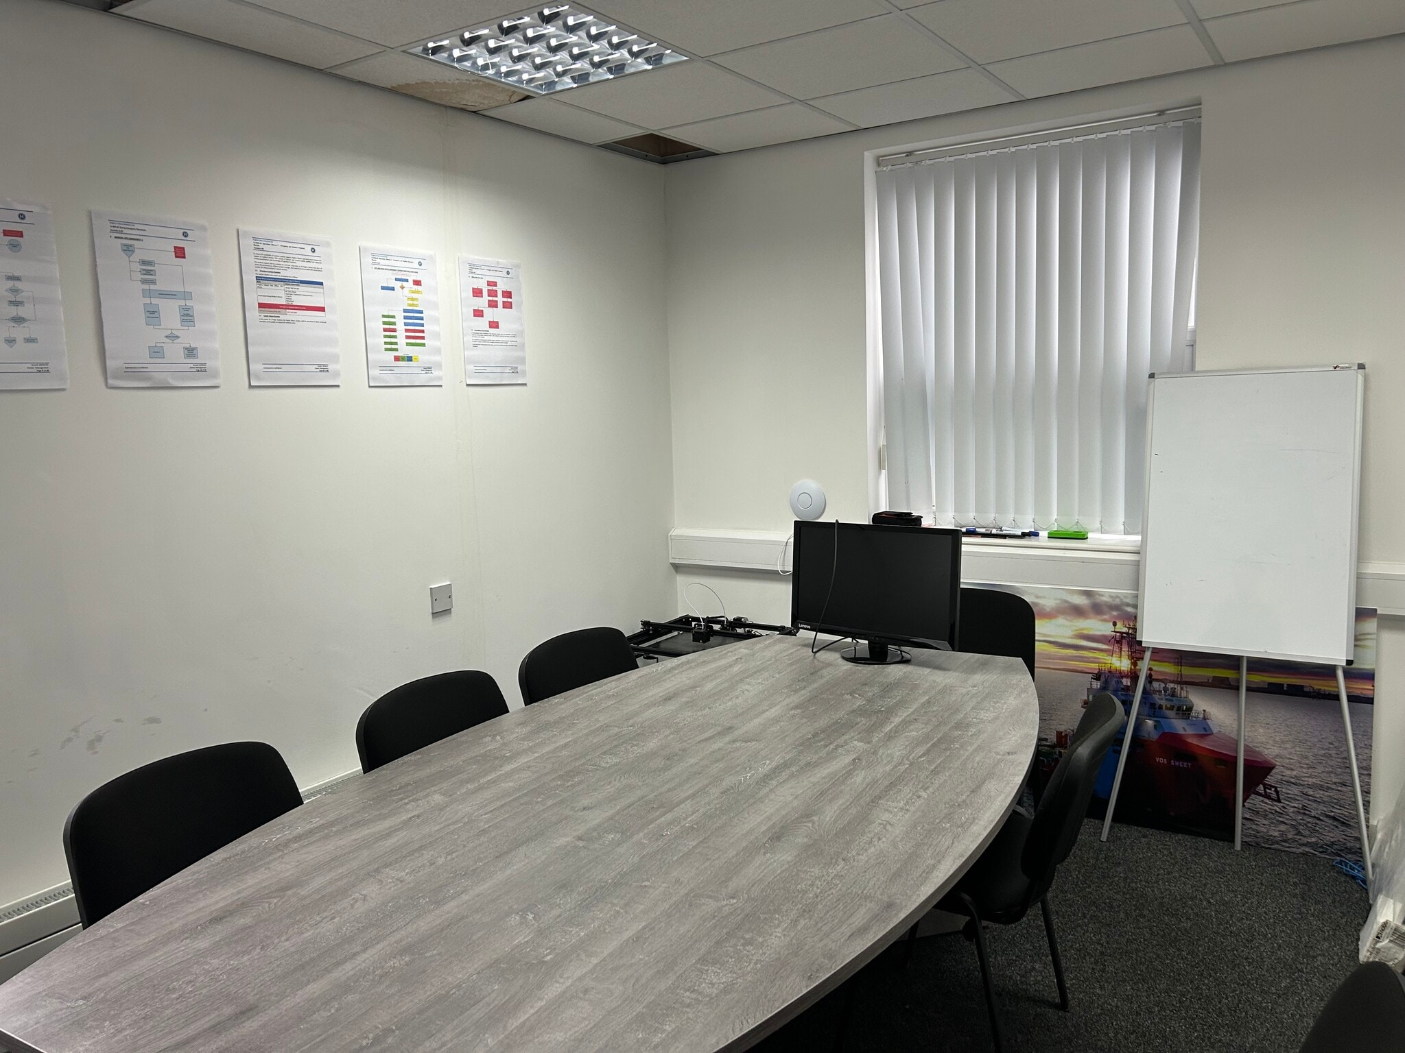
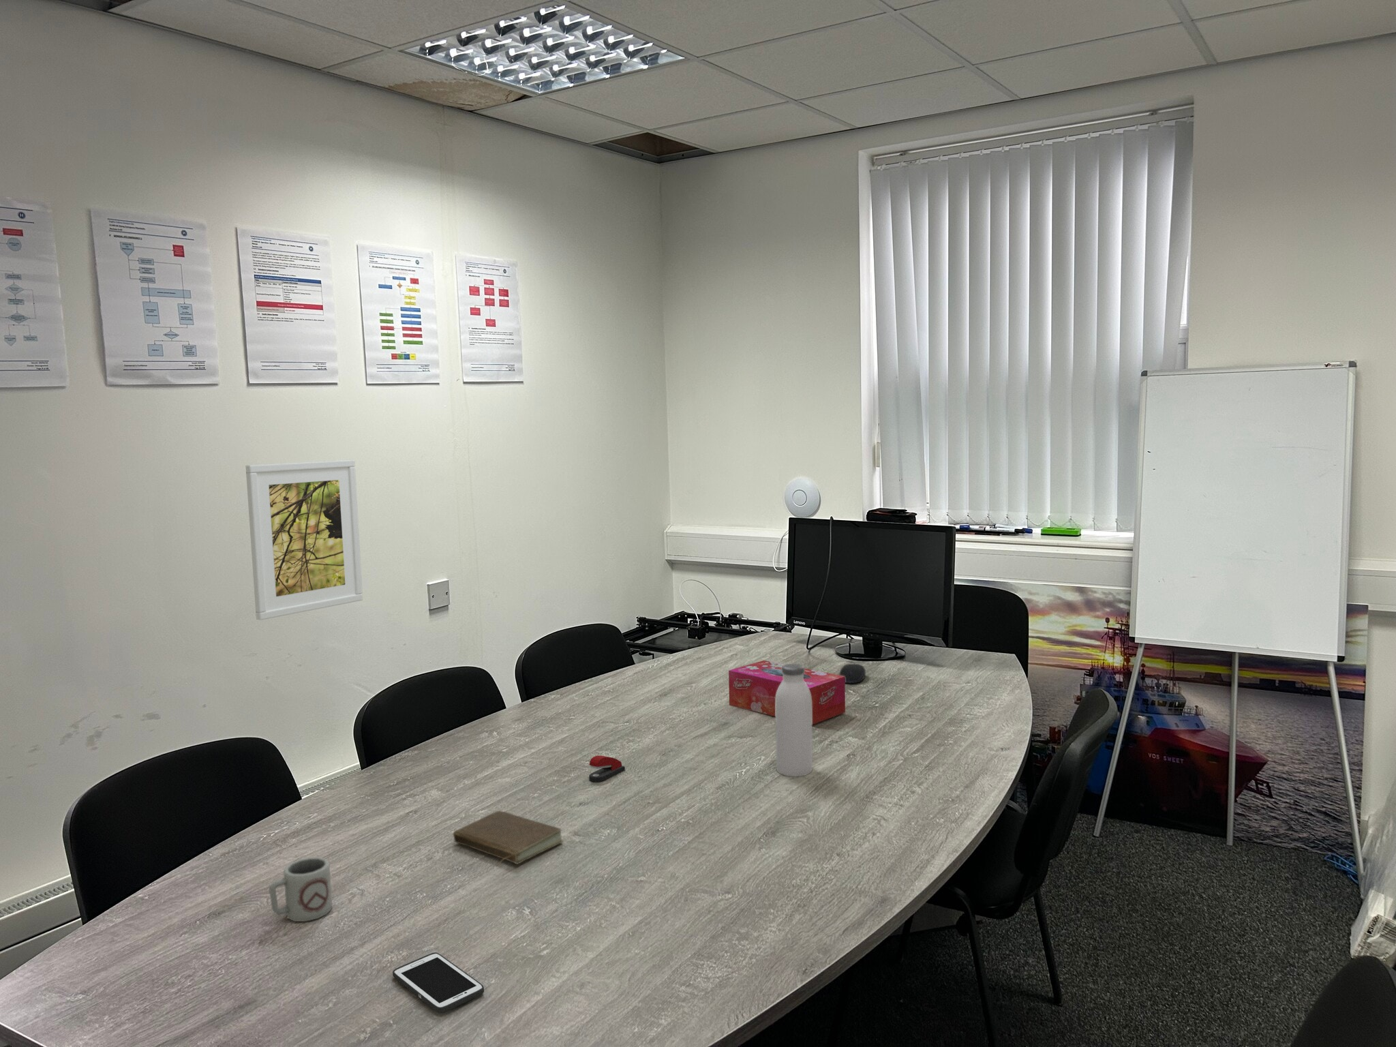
+ water bottle [775,663,813,778]
+ stapler [588,754,625,783]
+ cell phone [392,951,485,1014]
+ book [453,809,564,866]
+ tissue box [728,660,846,725]
+ computer mouse [839,662,866,684]
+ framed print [245,460,364,621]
+ cup [268,857,333,923]
